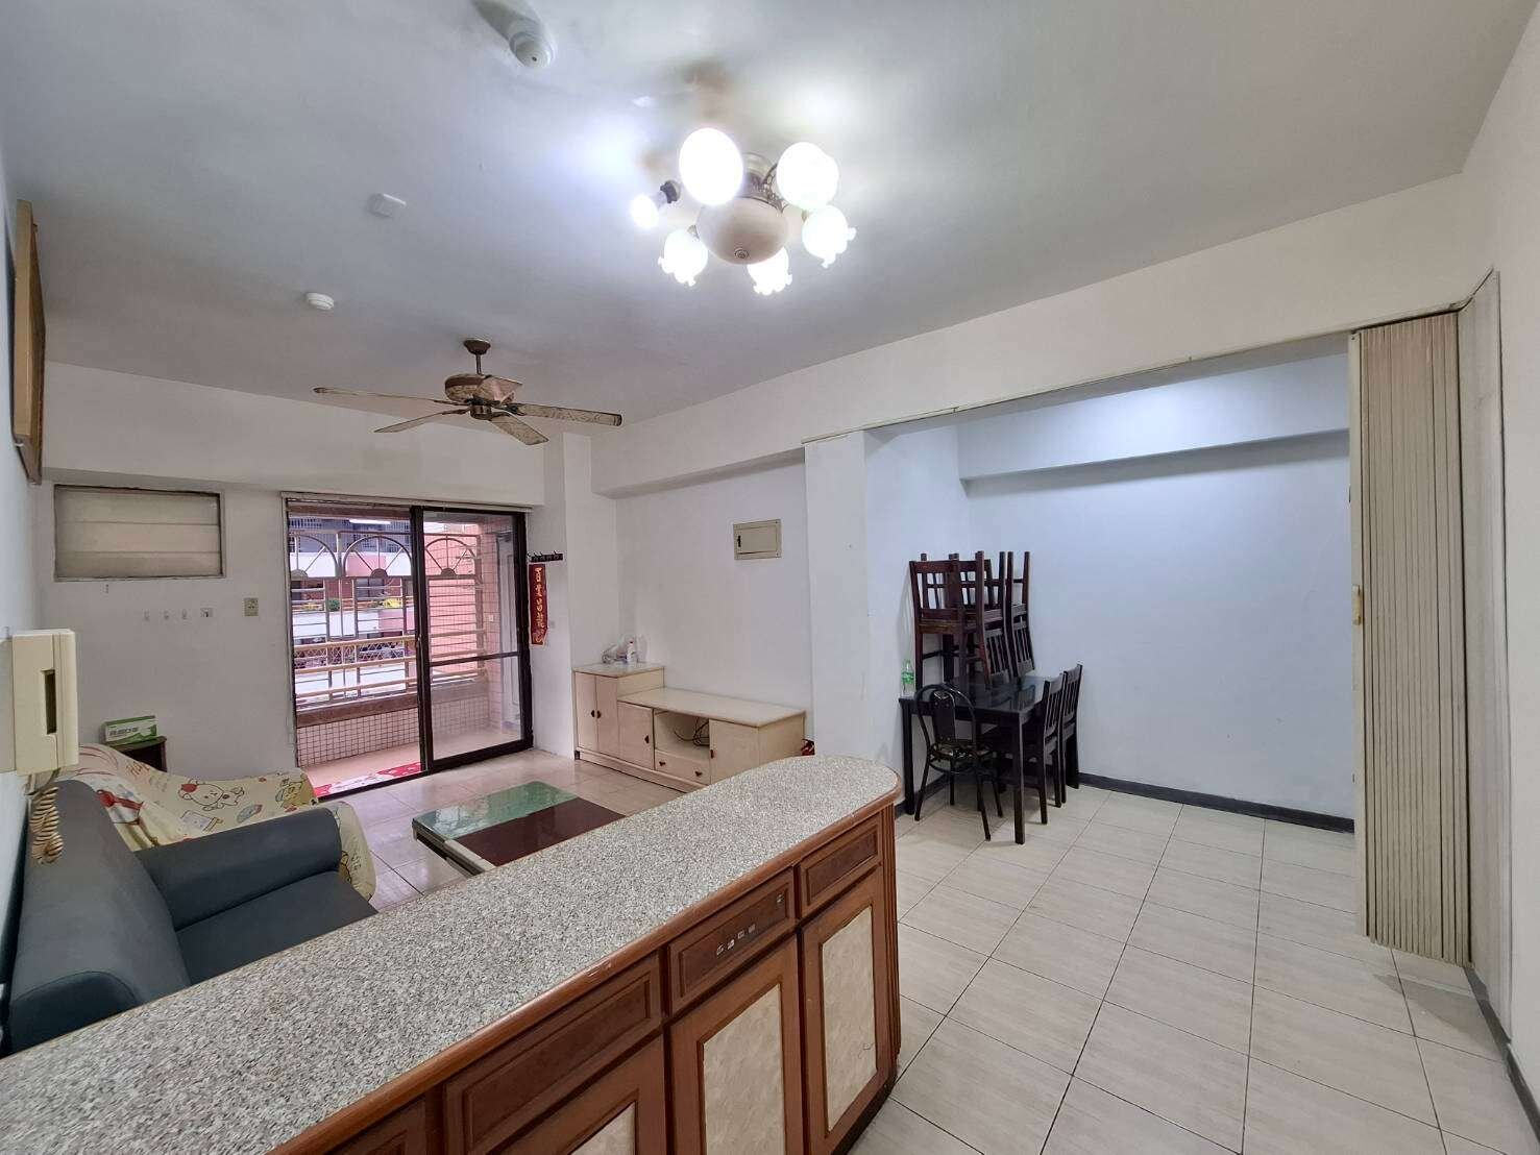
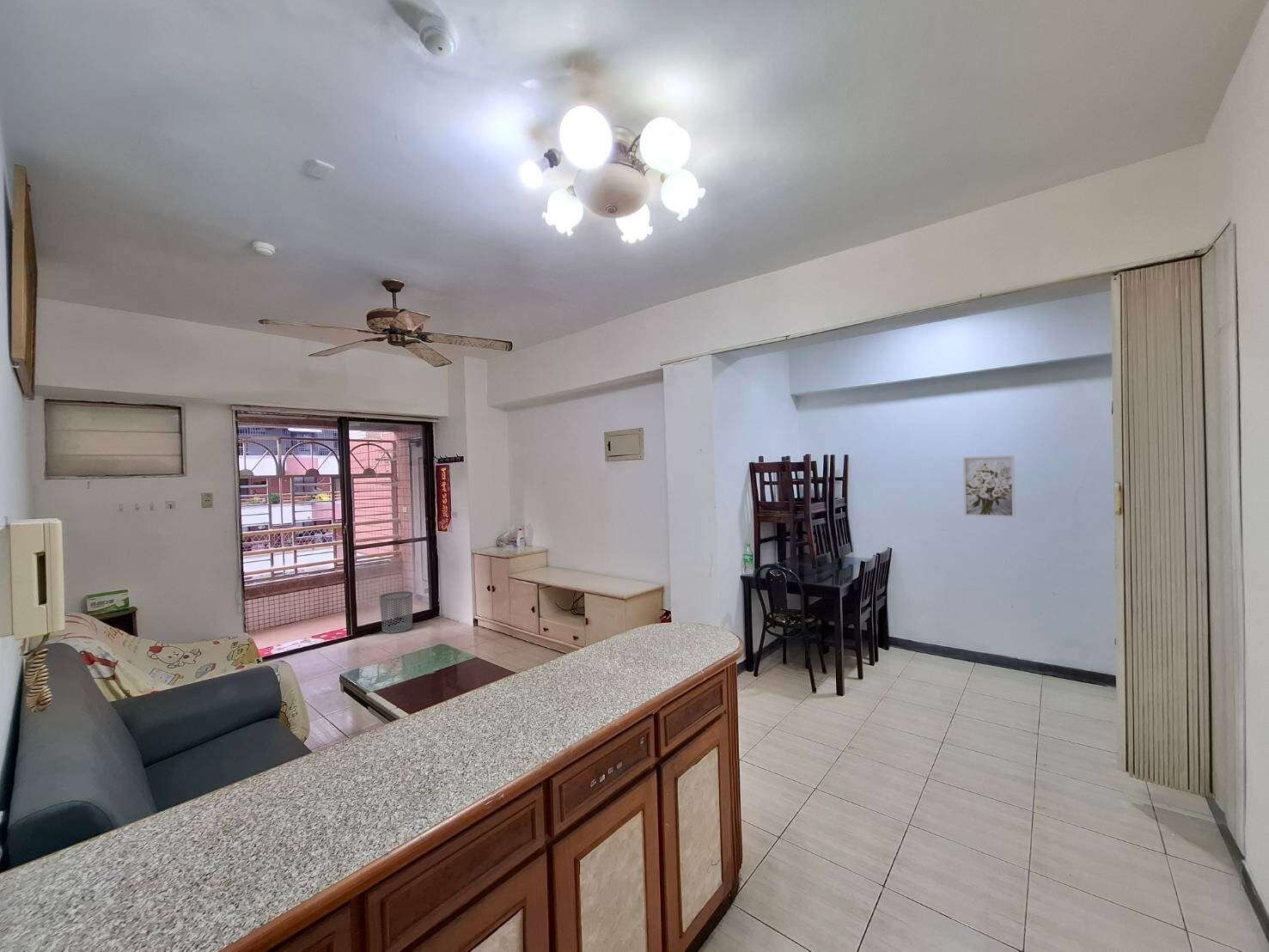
+ waste bin [379,590,413,634]
+ wall art [962,455,1016,518]
